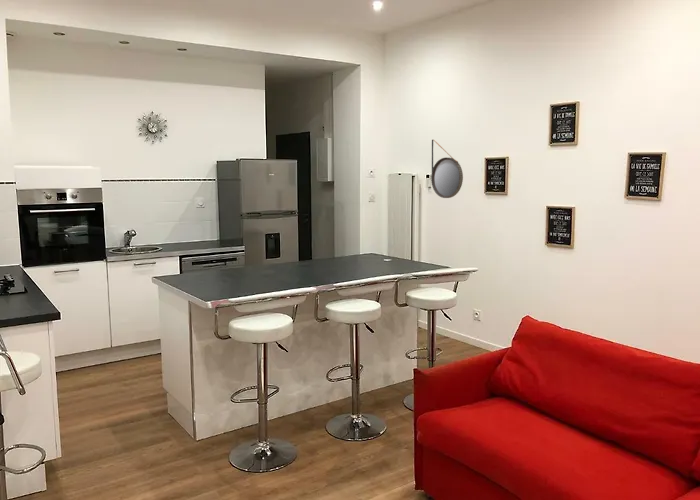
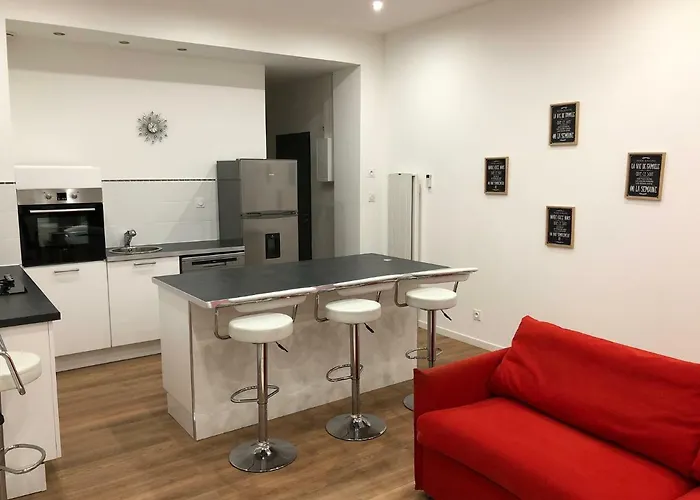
- home mirror [430,139,464,199]
